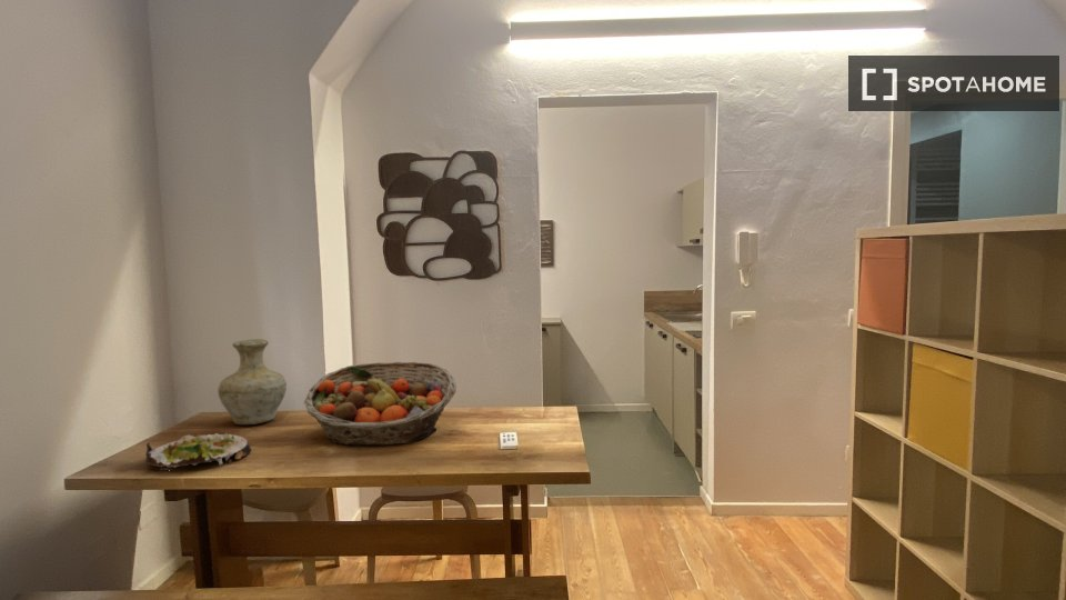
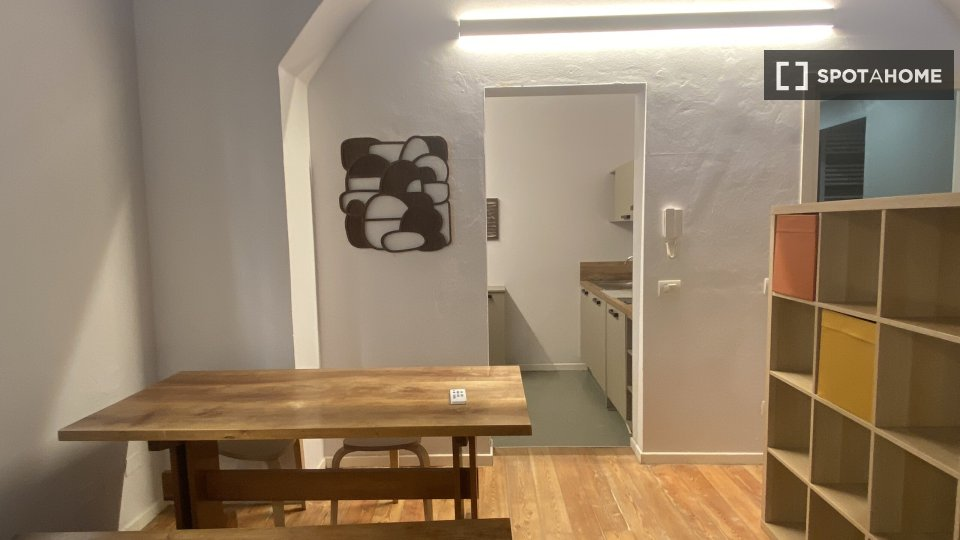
- salad plate [144,432,252,471]
- fruit basket [303,361,457,447]
- vase [217,338,288,426]
